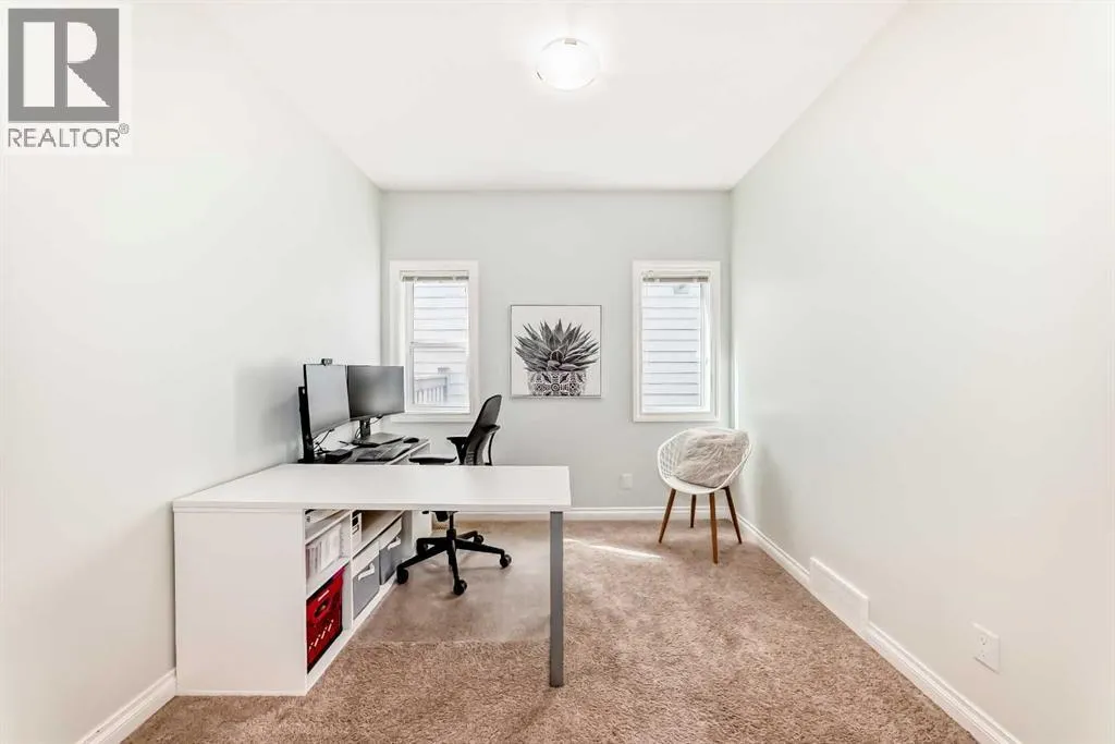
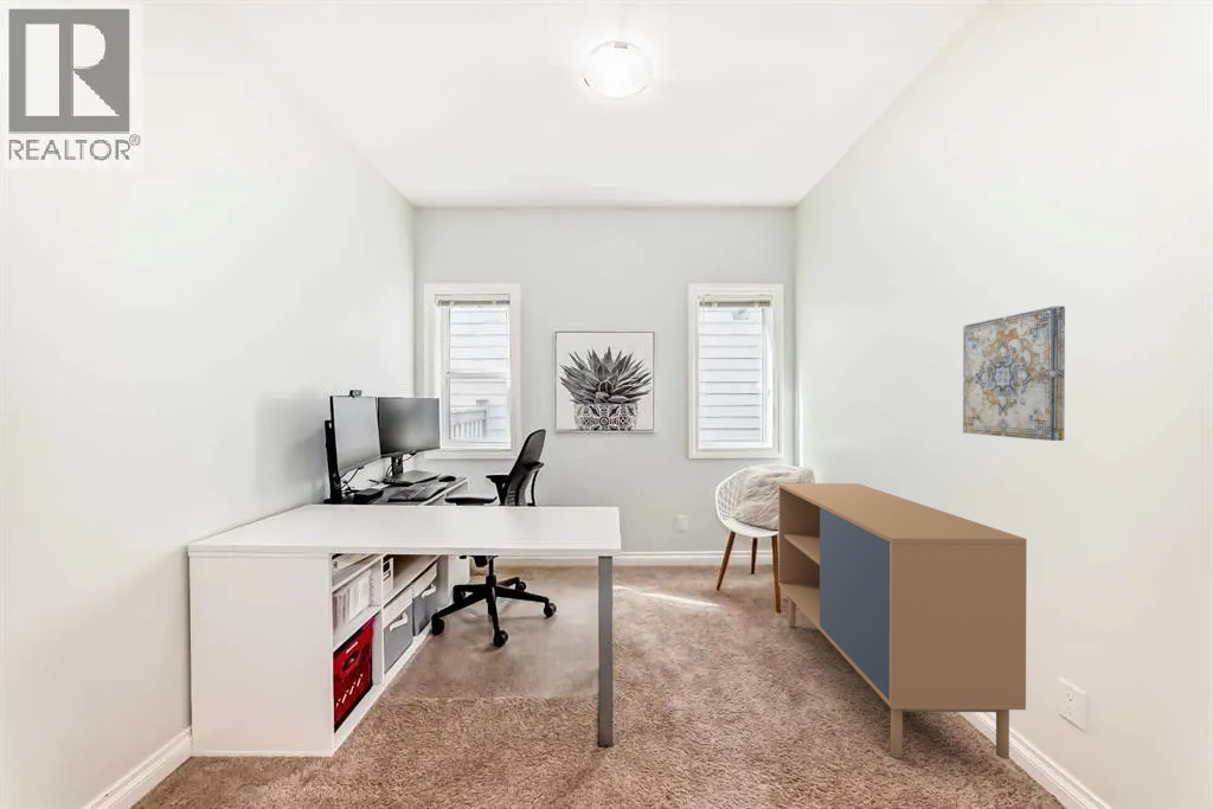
+ wall art [962,306,1066,442]
+ storage cabinet [777,482,1028,760]
